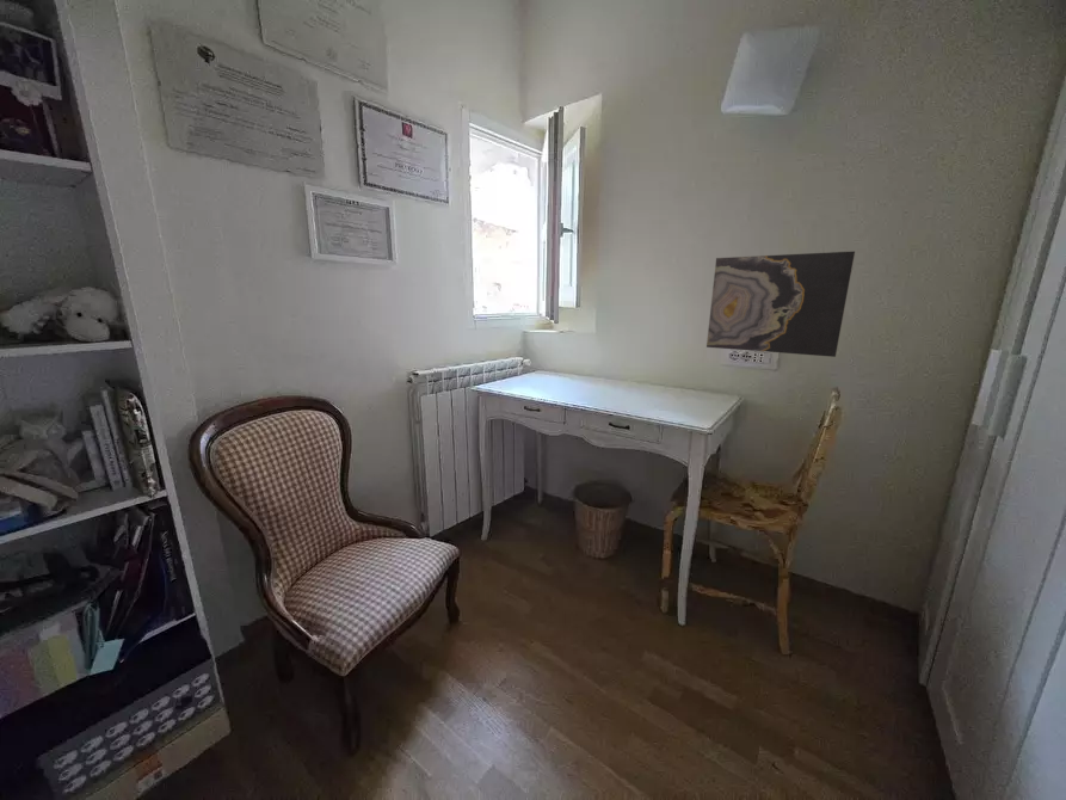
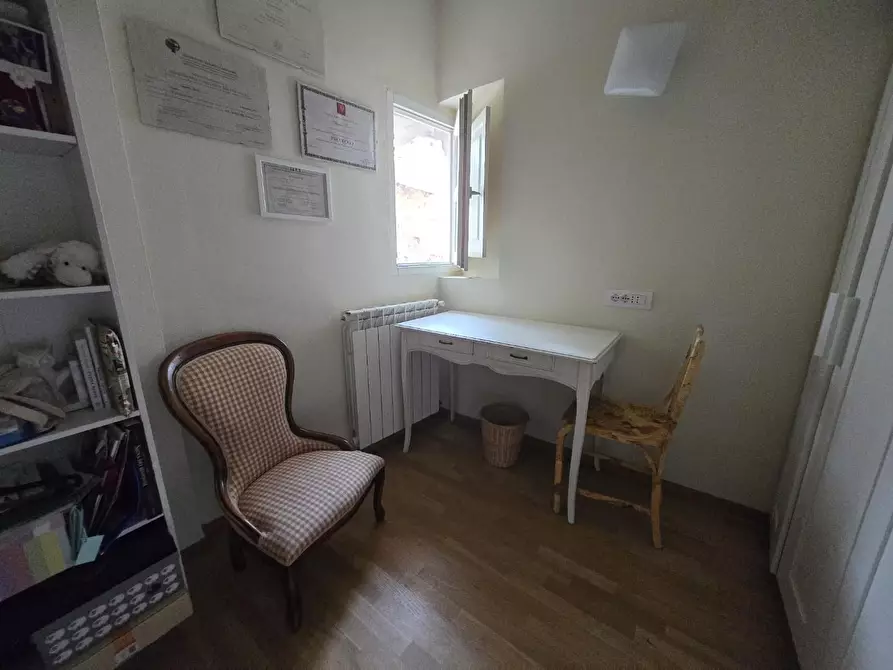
- wall art [705,251,856,358]
